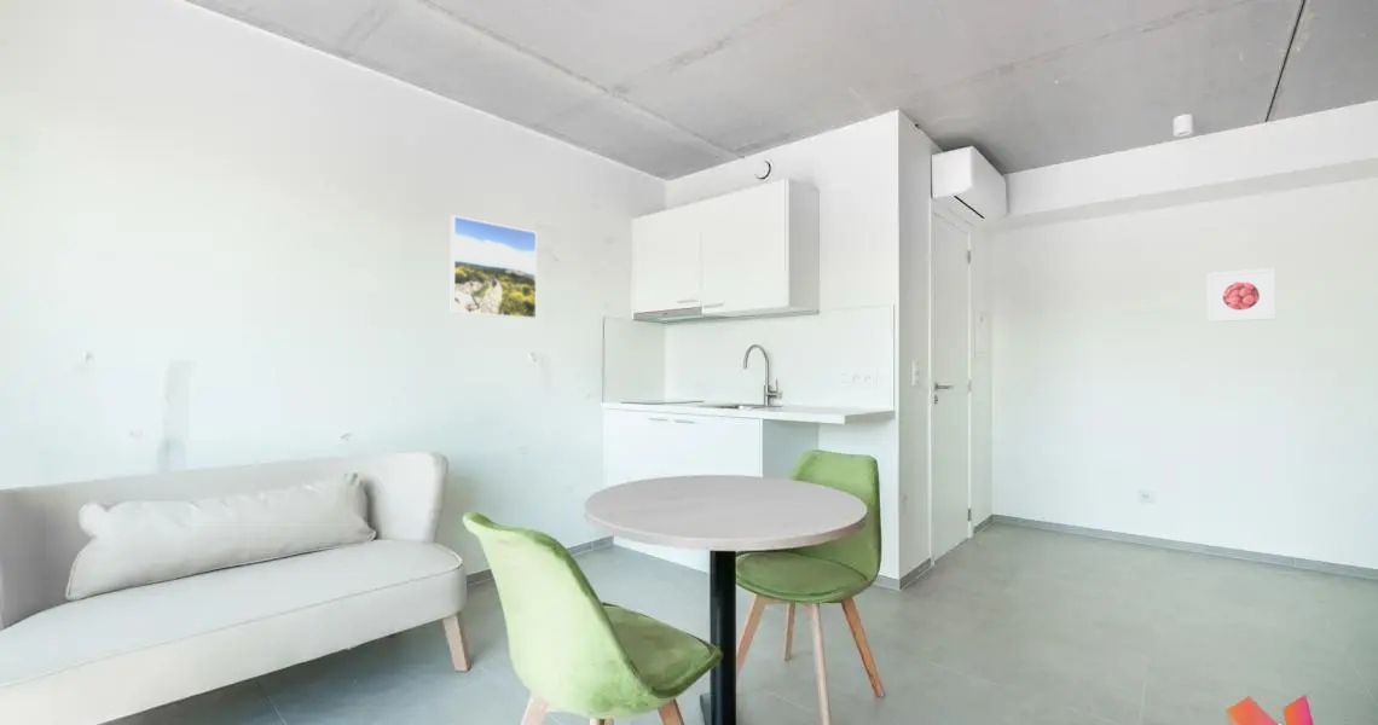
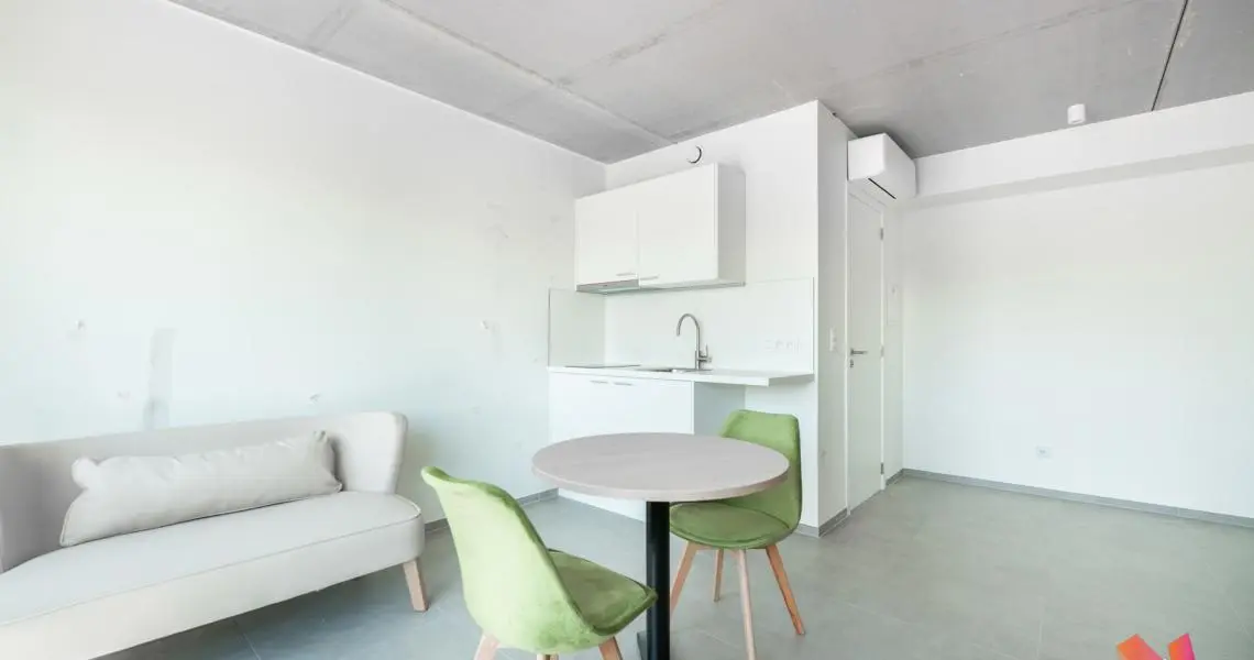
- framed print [1206,267,1276,323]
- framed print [450,215,538,320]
